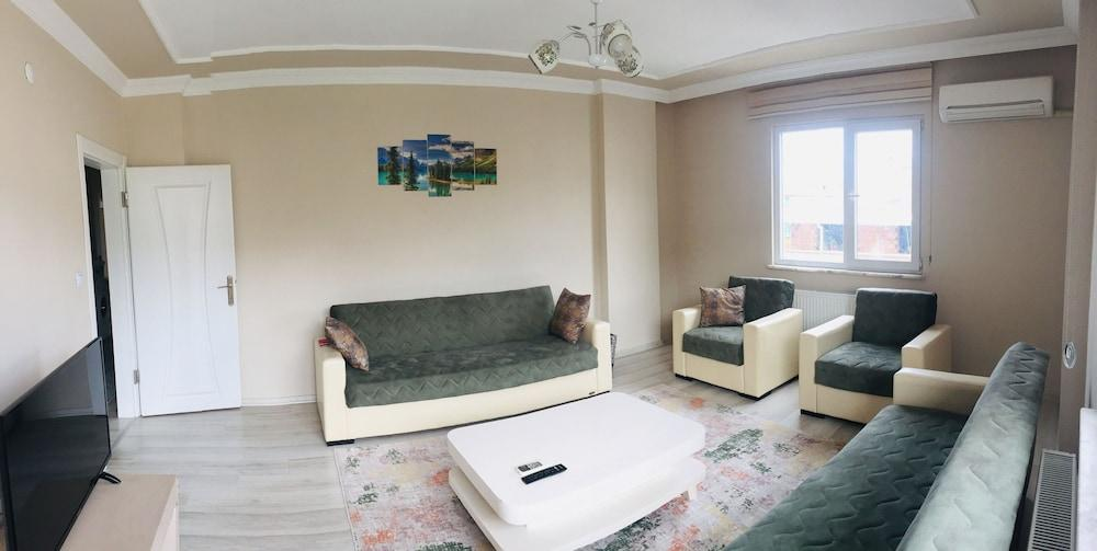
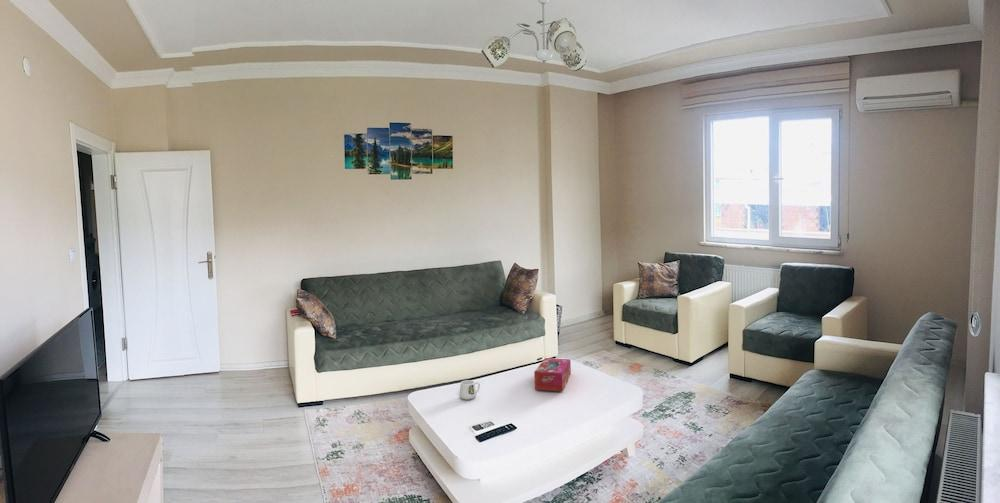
+ tissue box [533,357,572,392]
+ mug [459,379,481,401]
